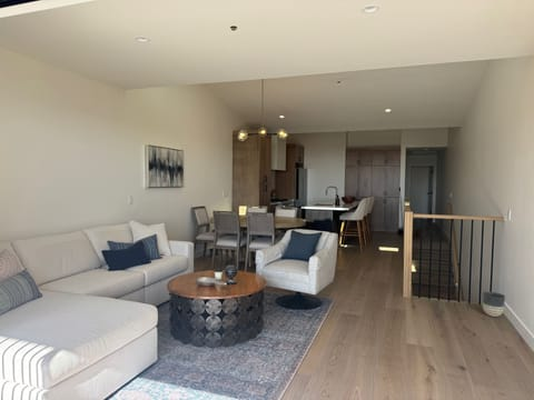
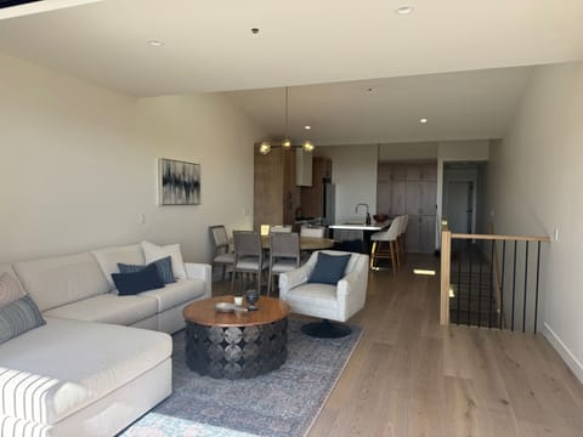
- planter [482,291,506,318]
